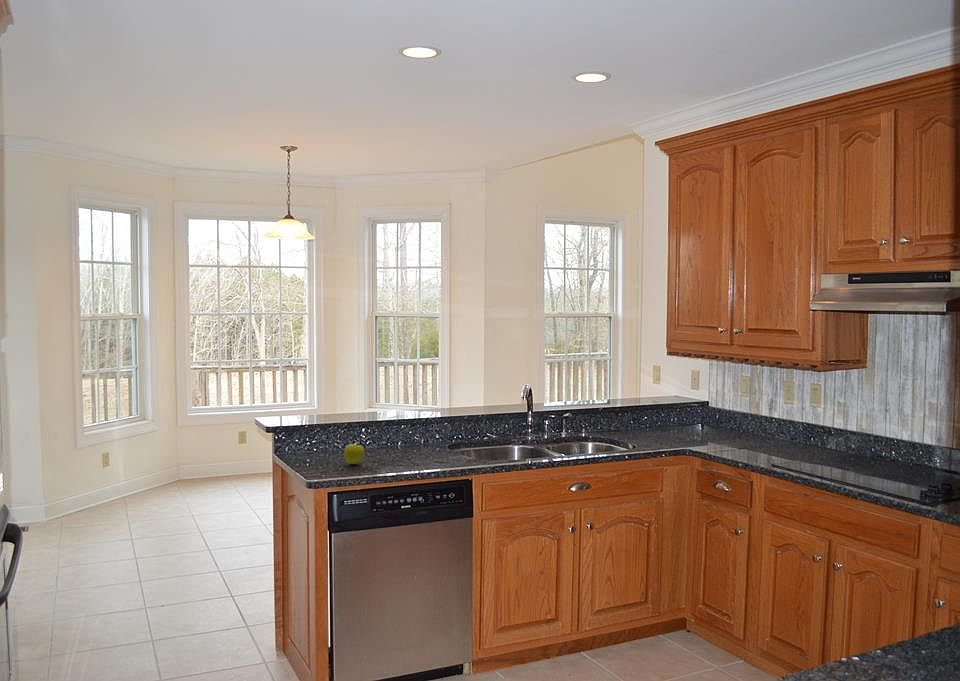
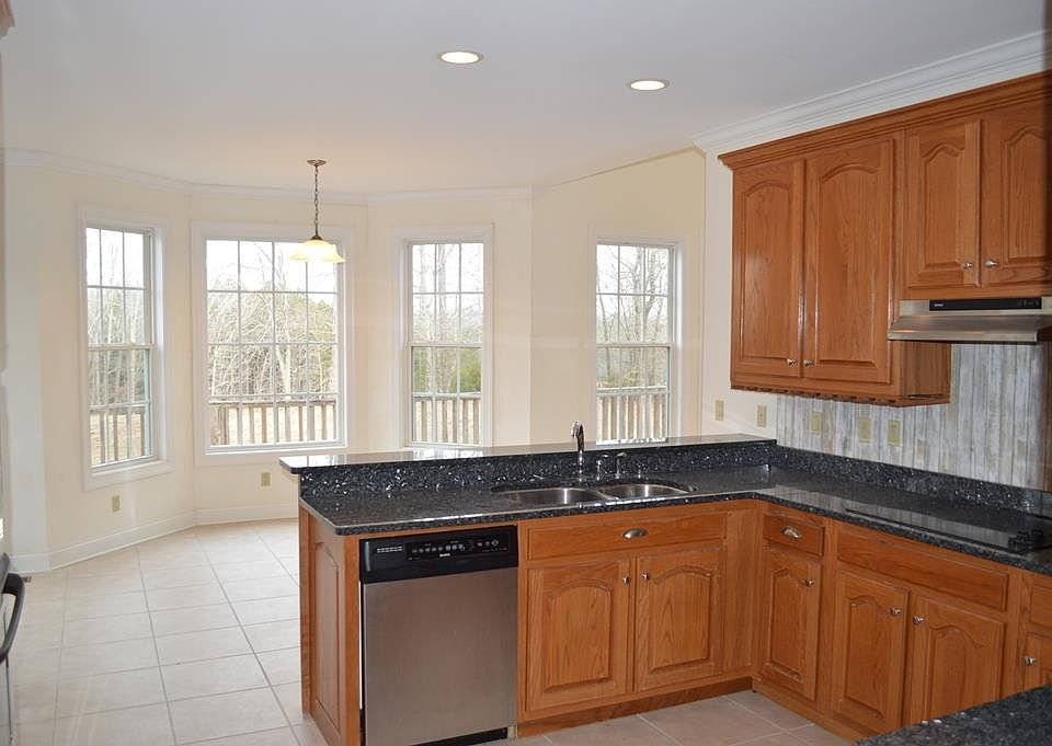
- fruit [343,443,365,465]
